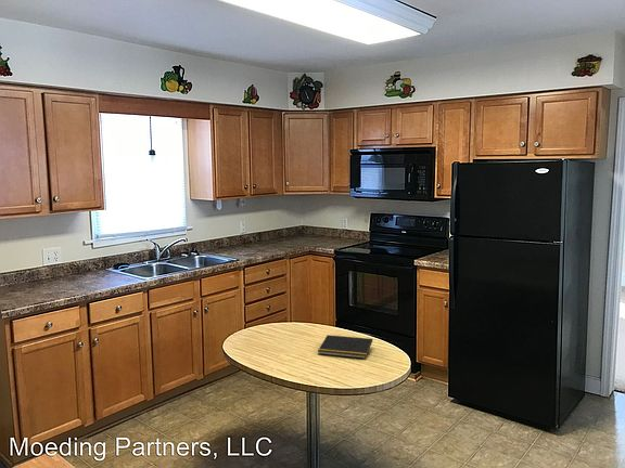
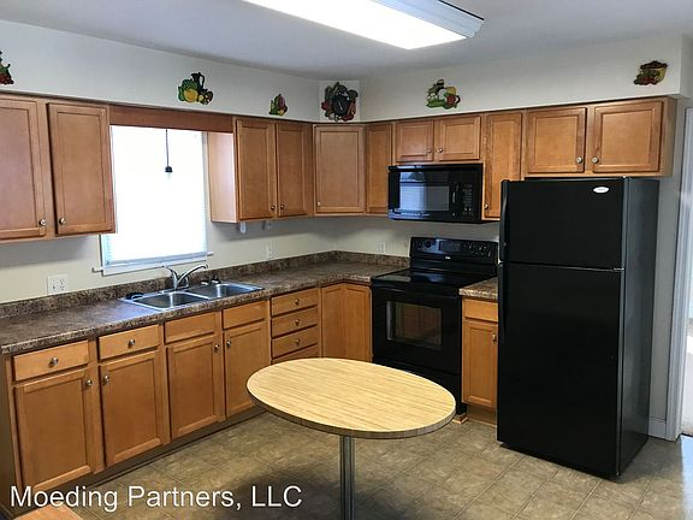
- notepad [317,334,373,360]
